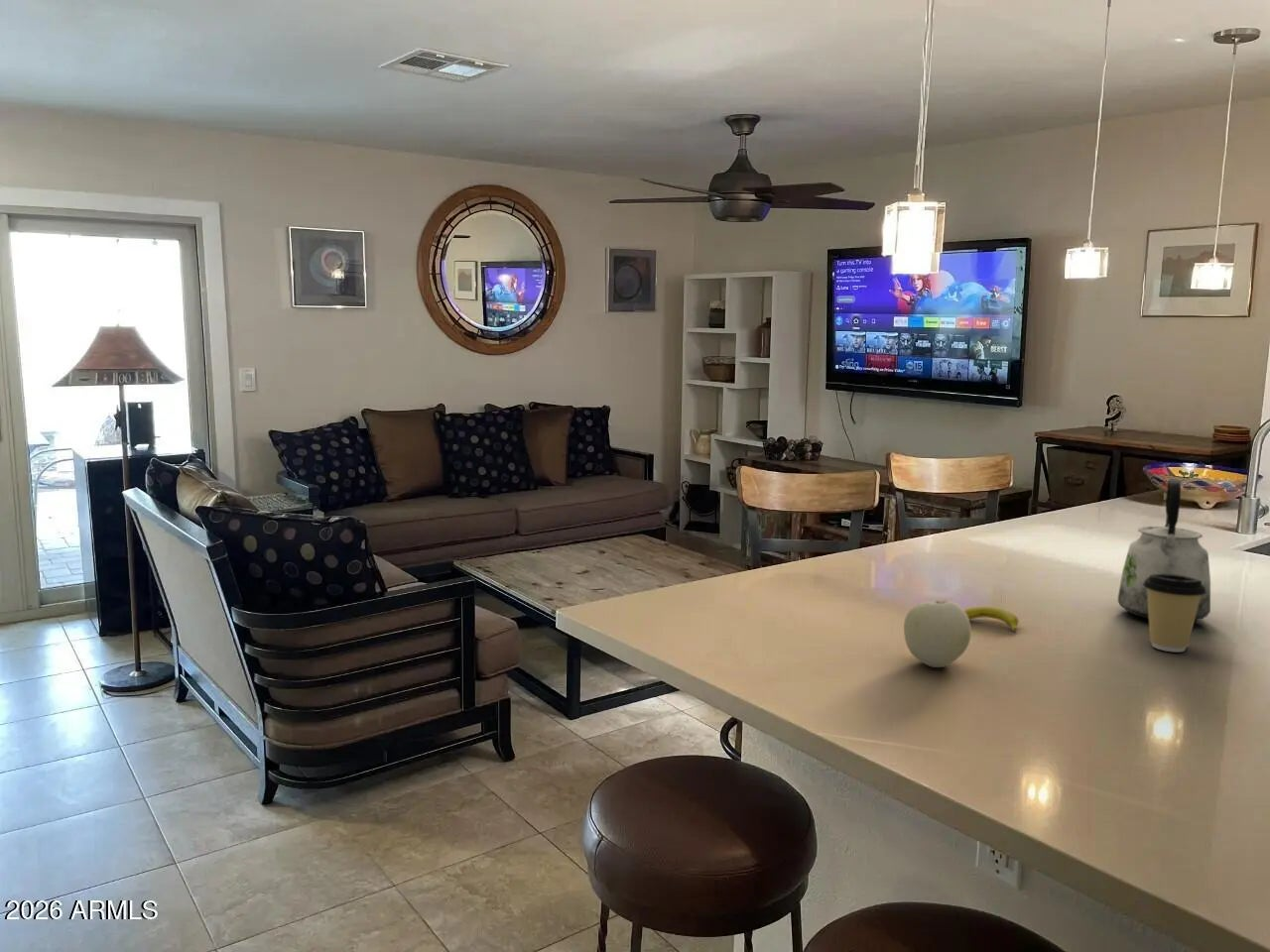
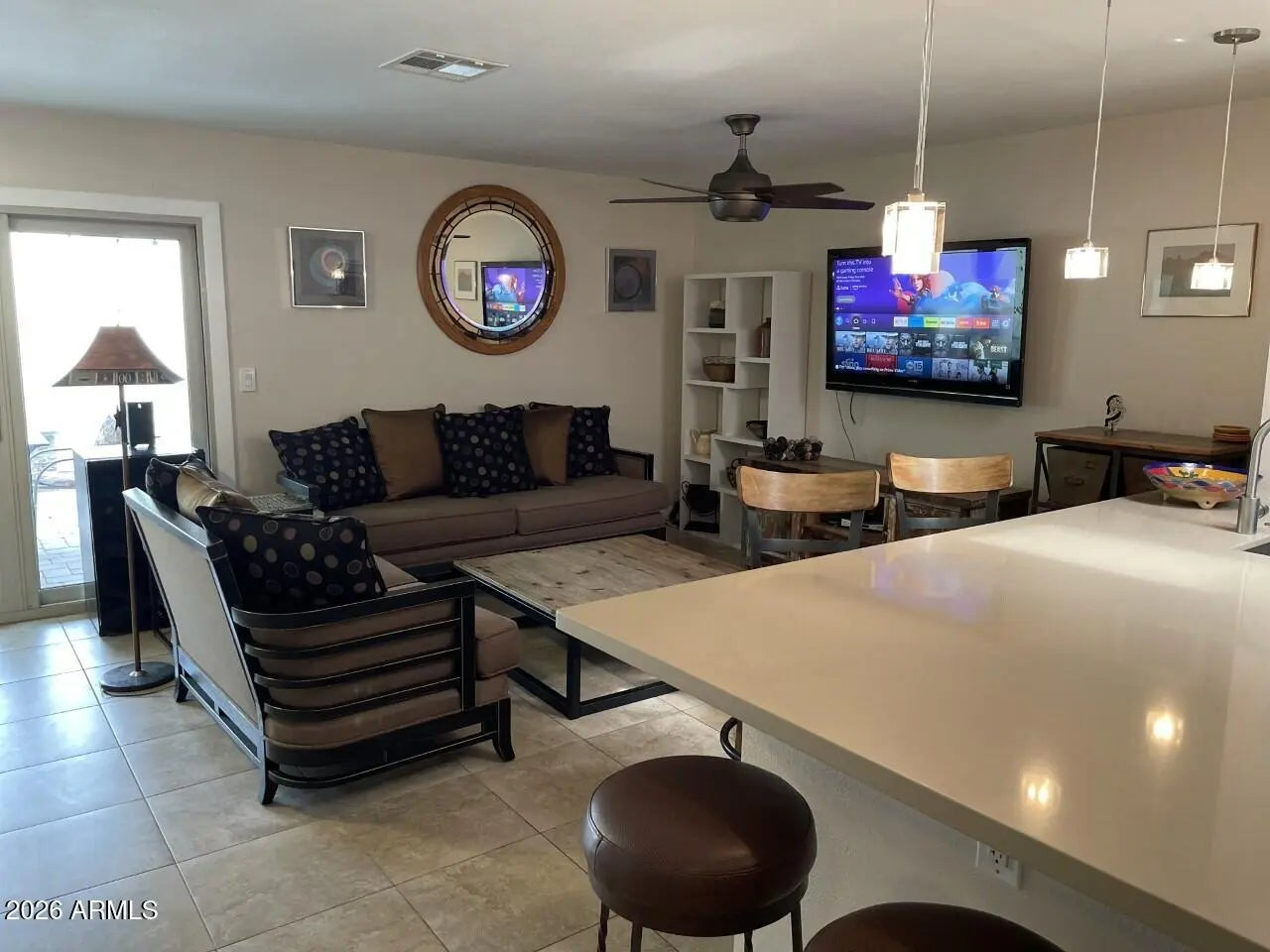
- banana [963,605,1019,633]
- coffee cup [1143,574,1207,653]
- kettle [1117,477,1211,622]
- fruit [903,599,972,668]
